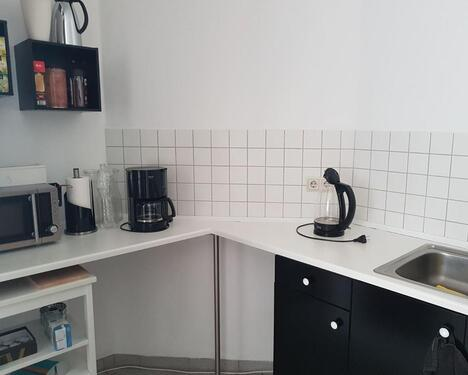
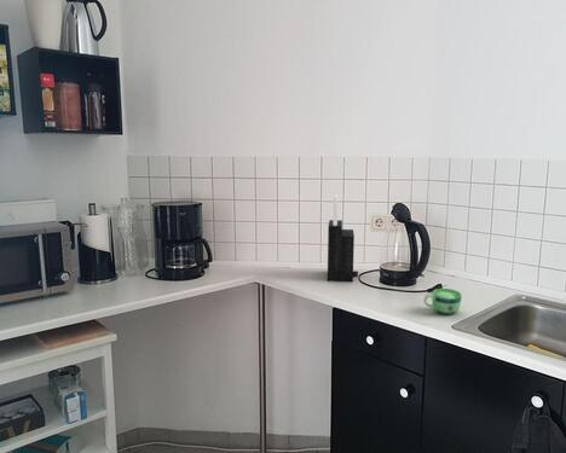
+ cup [422,288,463,315]
+ knife block [327,193,359,283]
